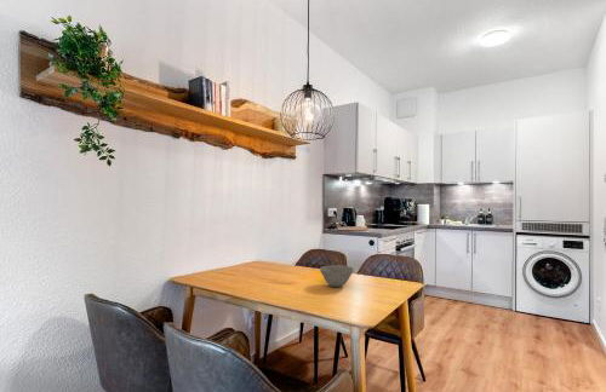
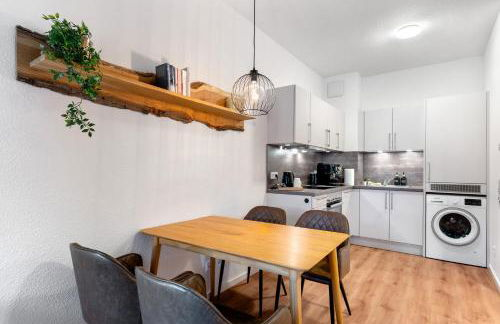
- bowl [319,264,355,288]
